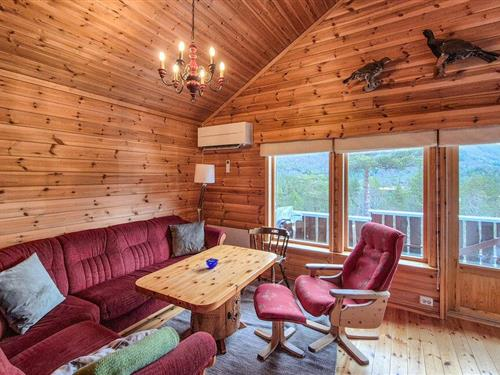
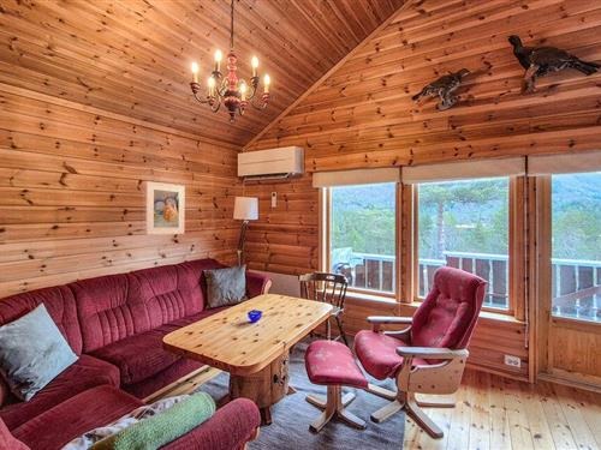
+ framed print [145,180,185,236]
